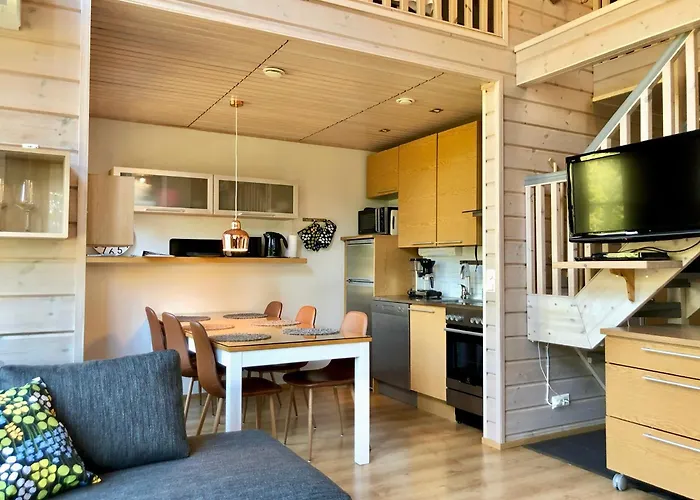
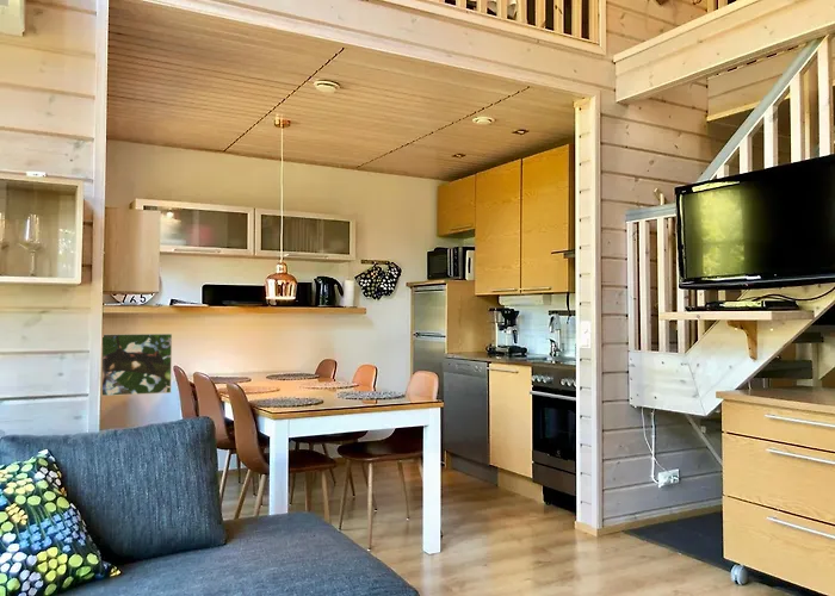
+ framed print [101,333,173,397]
